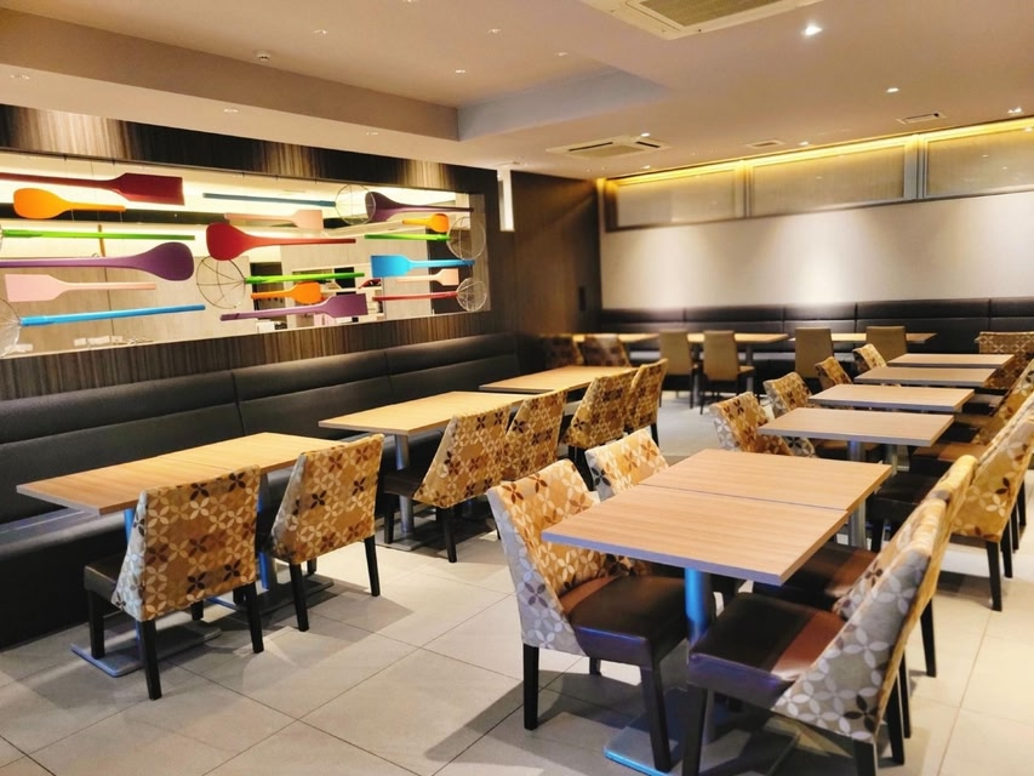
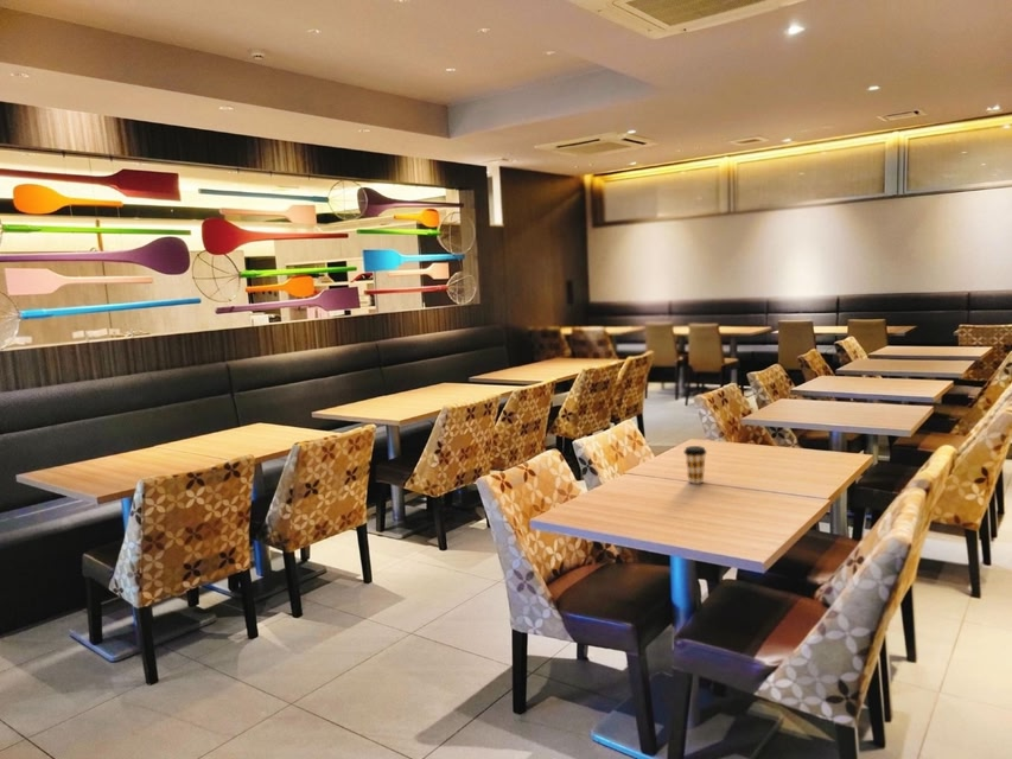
+ coffee cup [682,445,708,485]
